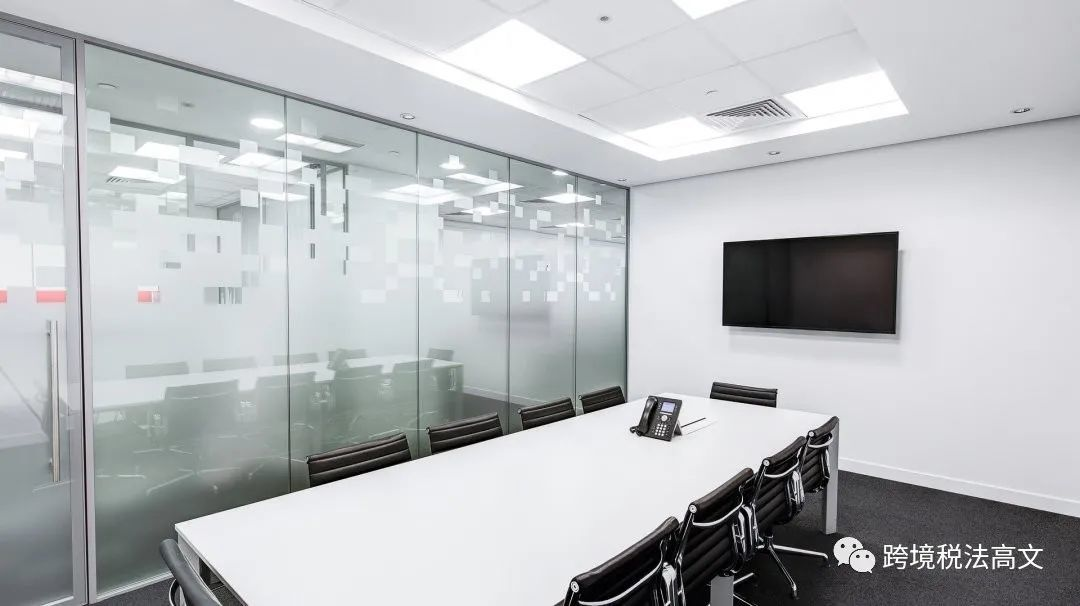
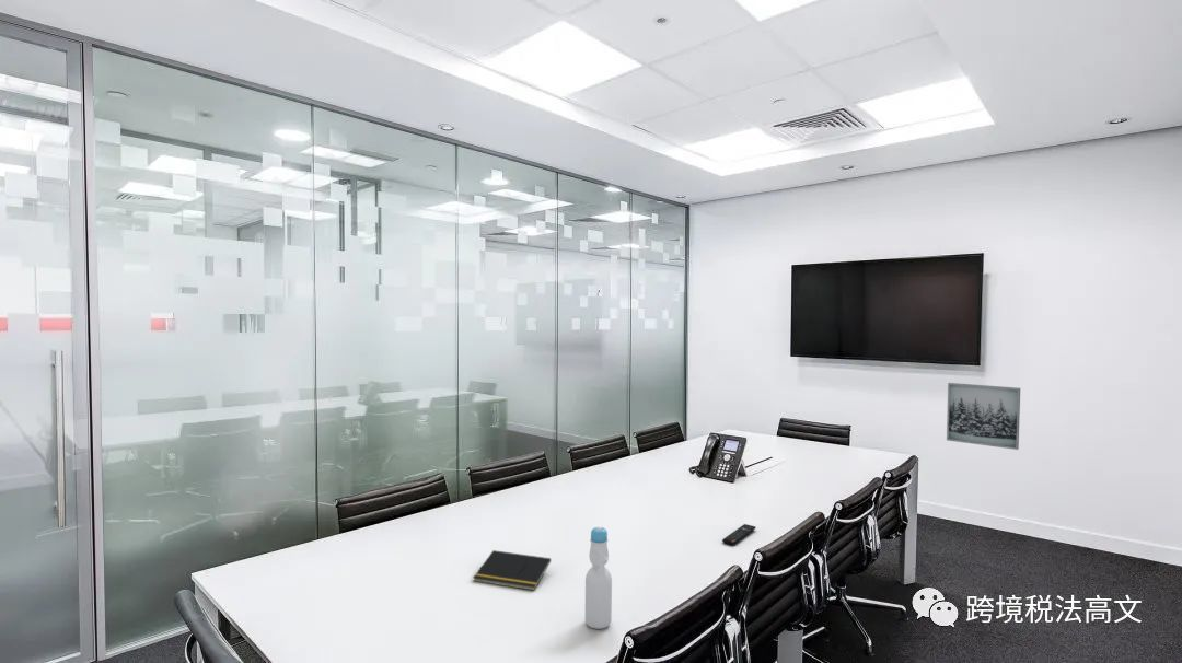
+ bottle [584,526,613,630]
+ wall art [946,382,1021,451]
+ remote control [721,523,757,546]
+ notepad [472,549,552,592]
